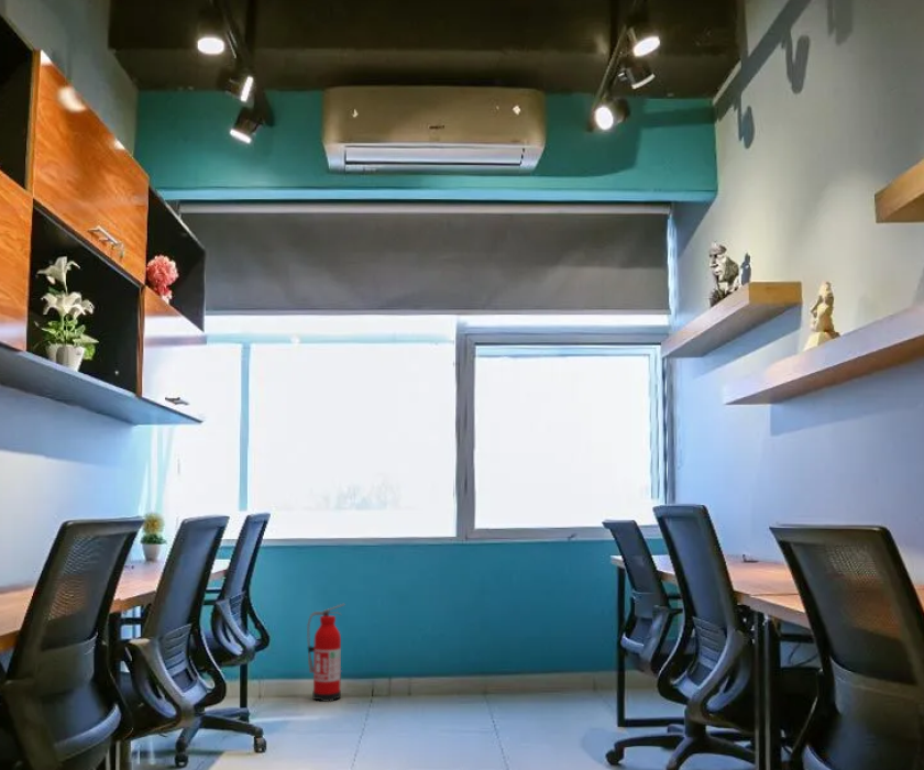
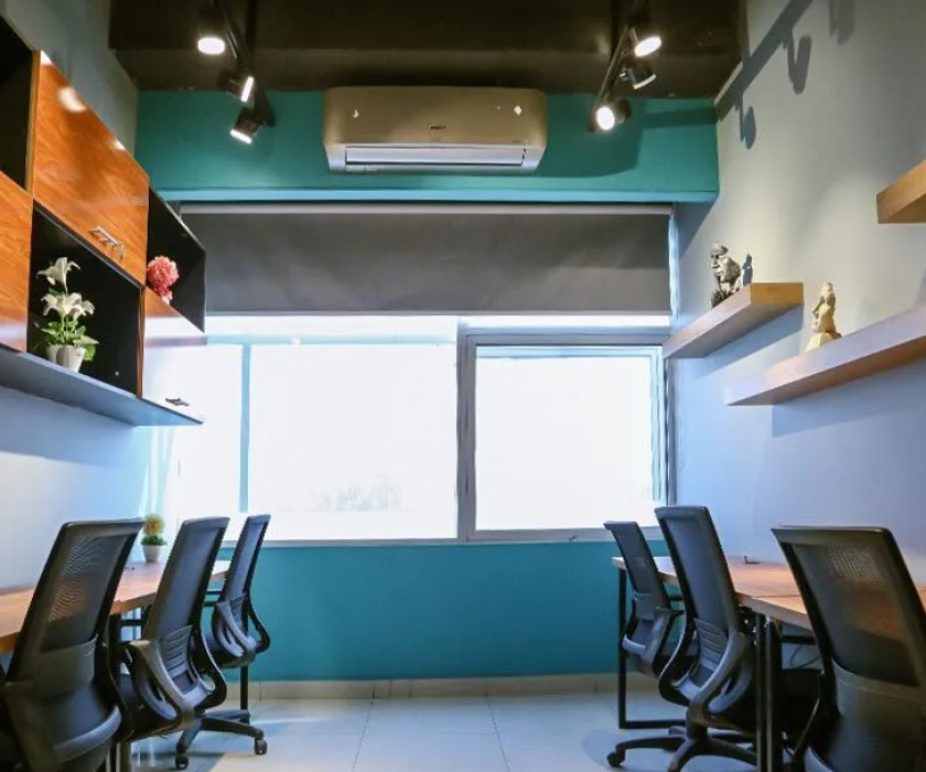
- fire extinguisher [306,603,345,703]
